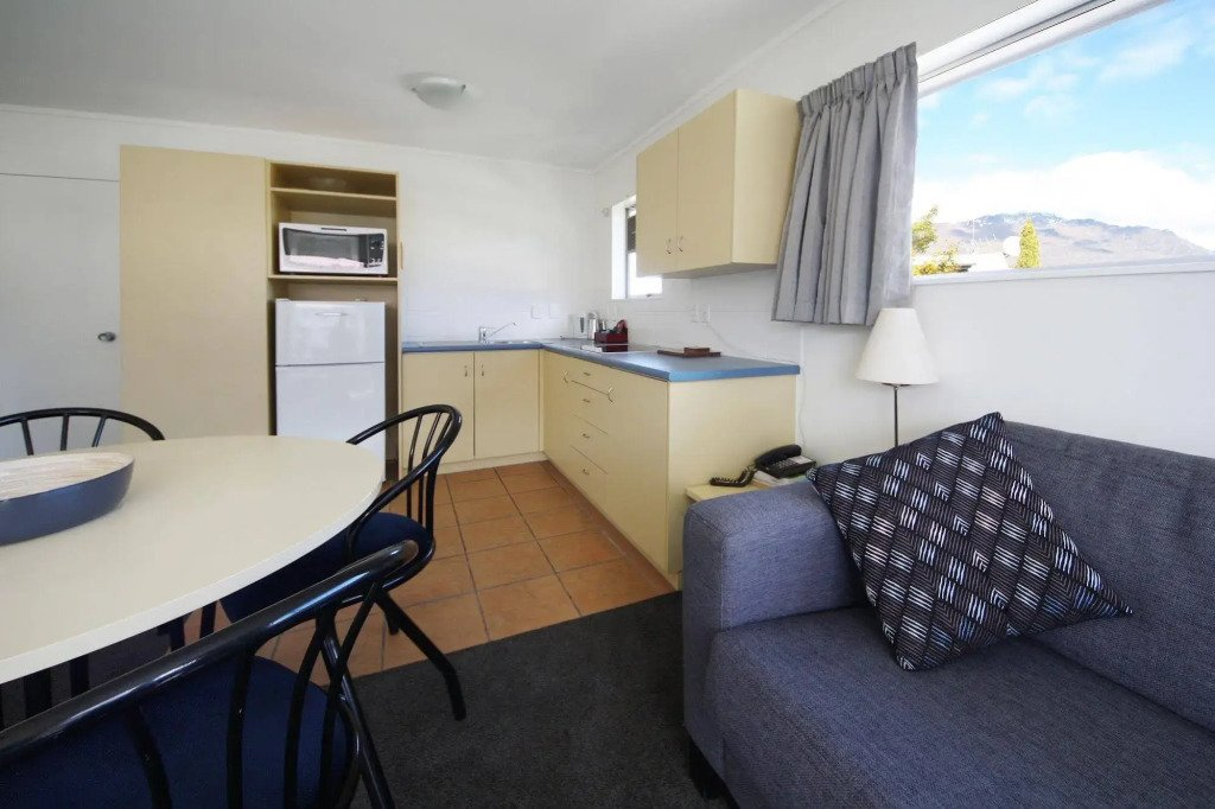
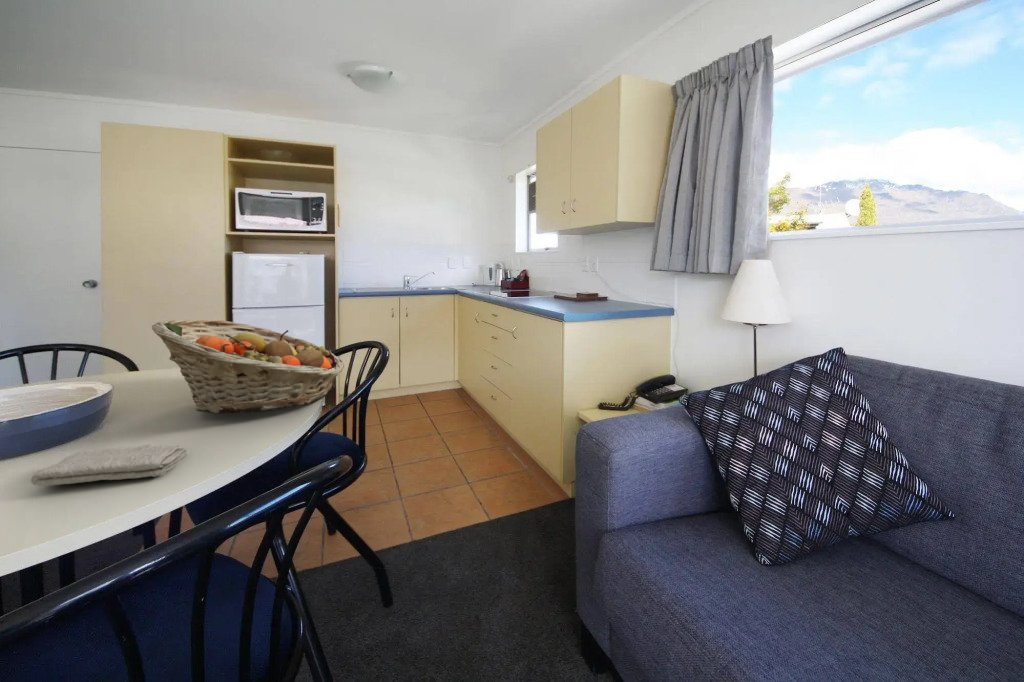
+ washcloth [30,443,188,487]
+ fruit basket [151,318,345,415]
